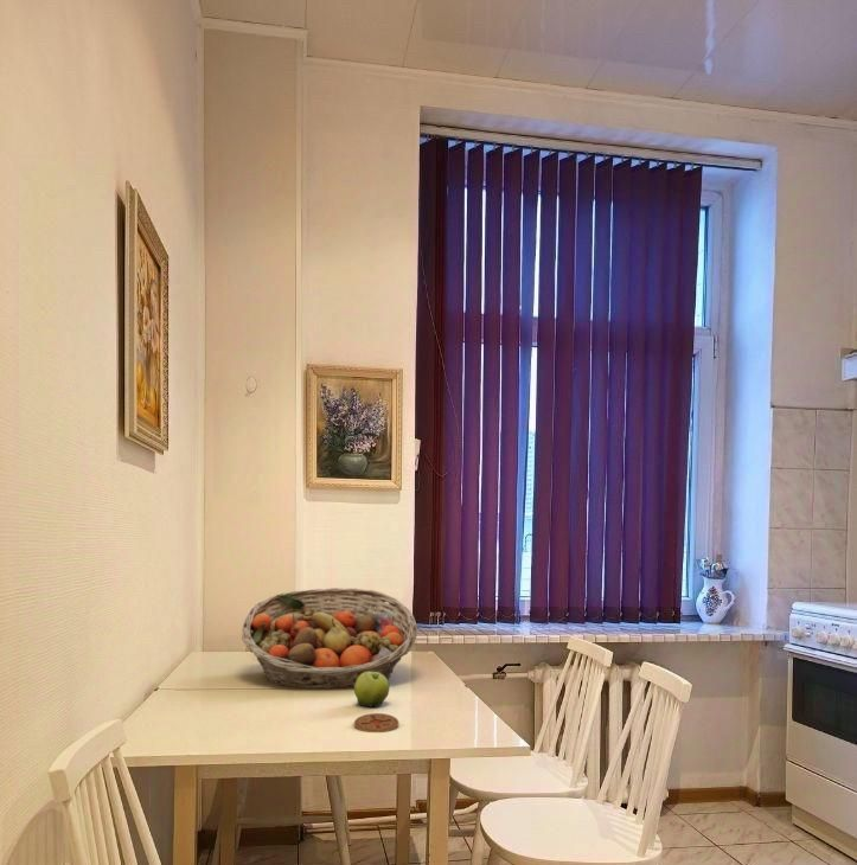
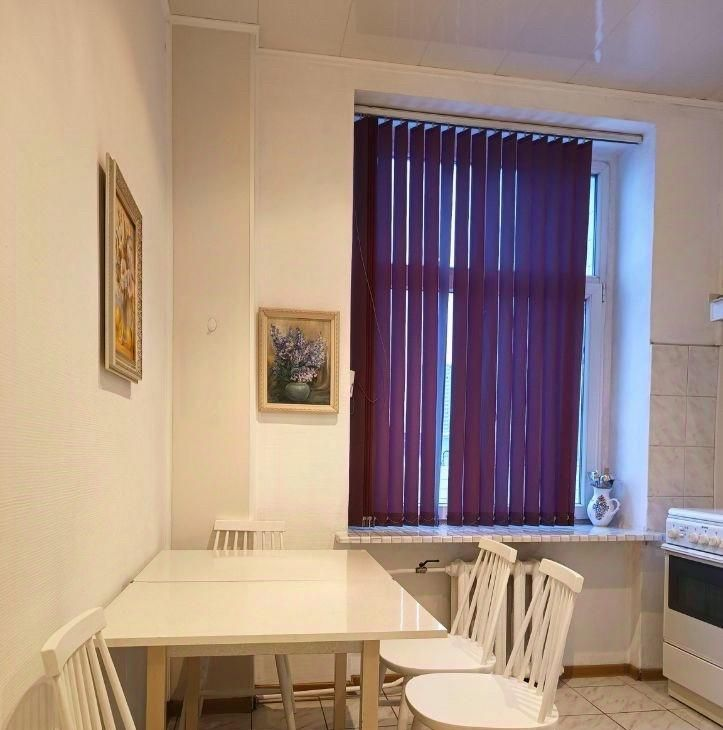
- fruit [353,672,390,709]
- fruit basket [241,587,418,690]
- coaster [353,712,399,733]
